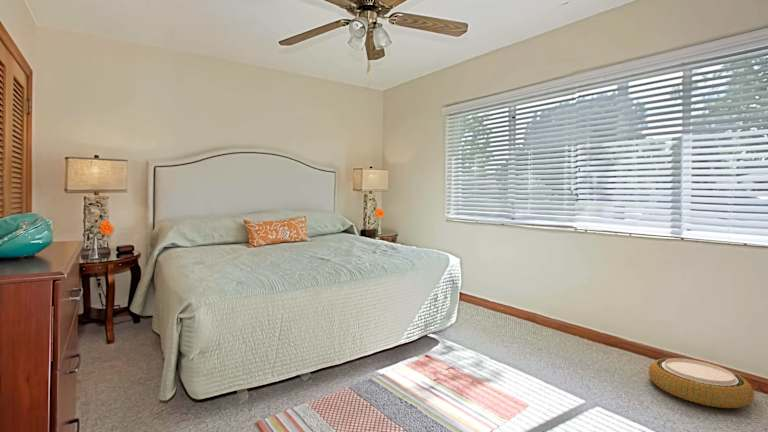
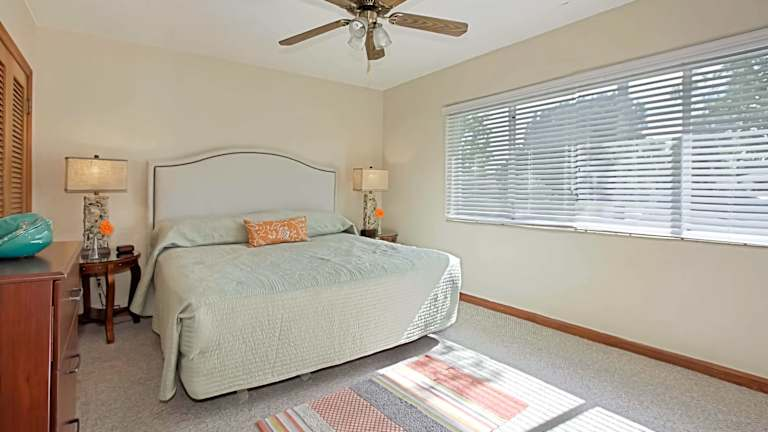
- woven basket [648,357,755,409]
